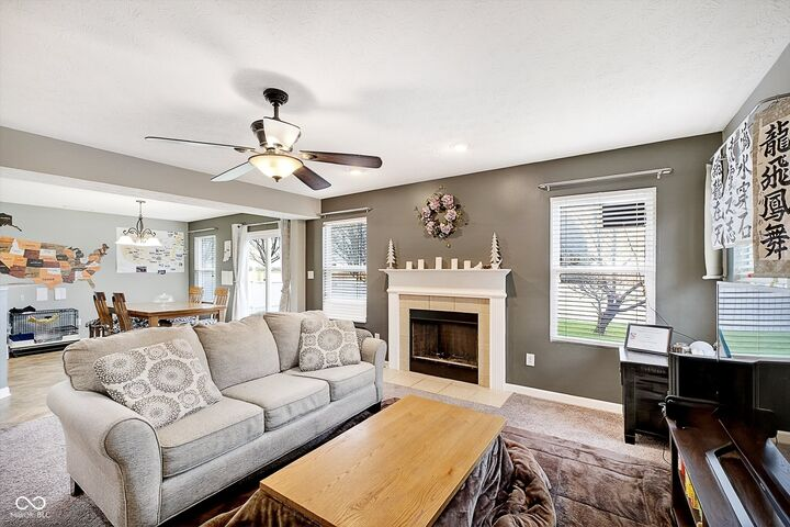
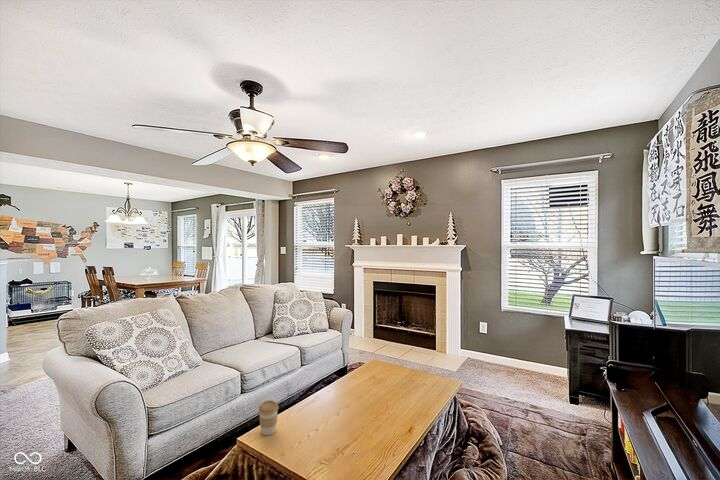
+ coffee cup [257,399,279,436]
